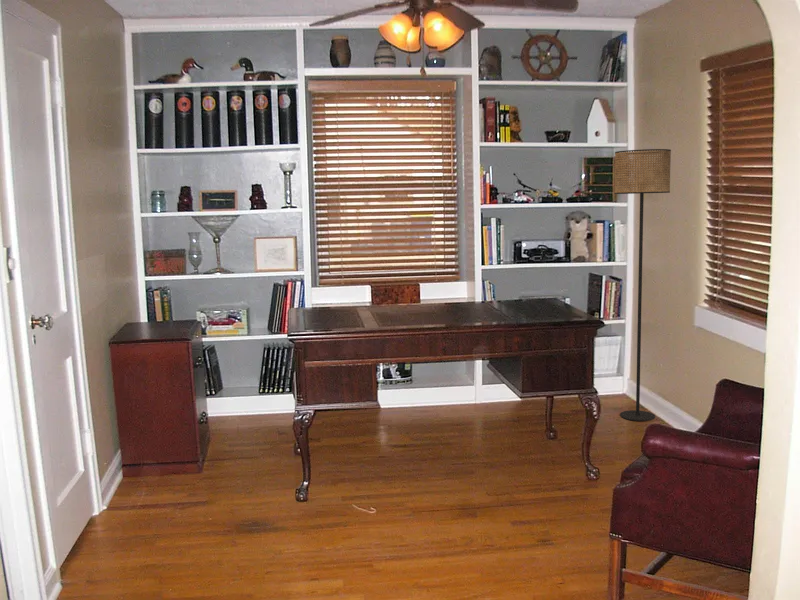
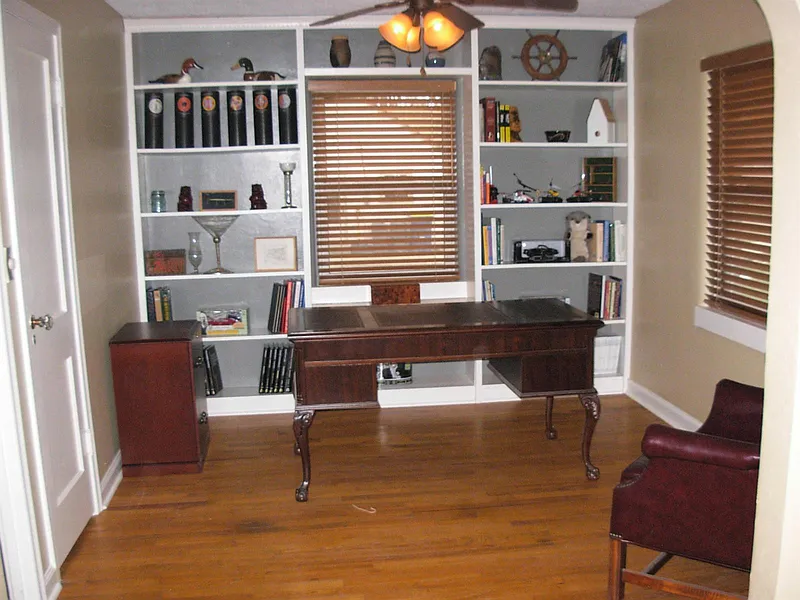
- floor lamp [613,148,672,422]
